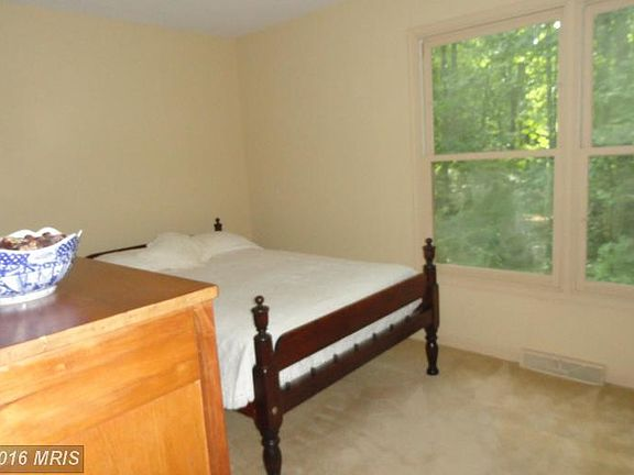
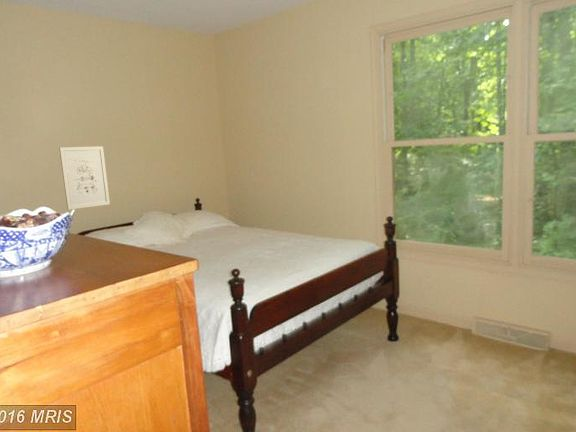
+ wall art [58,145,111,211]
